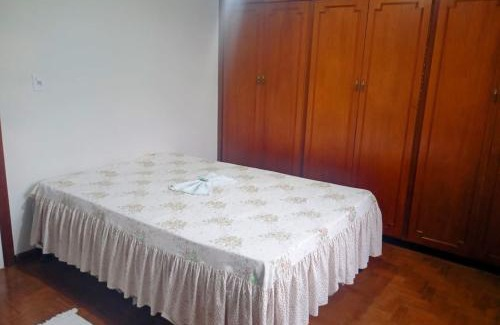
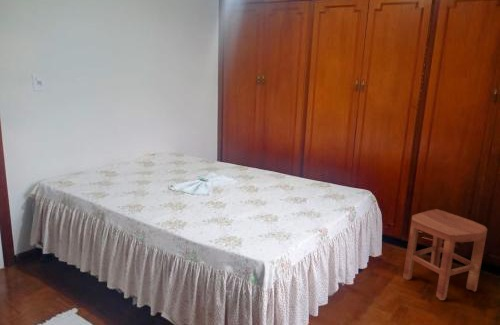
+ stool [402,208,488,301]
